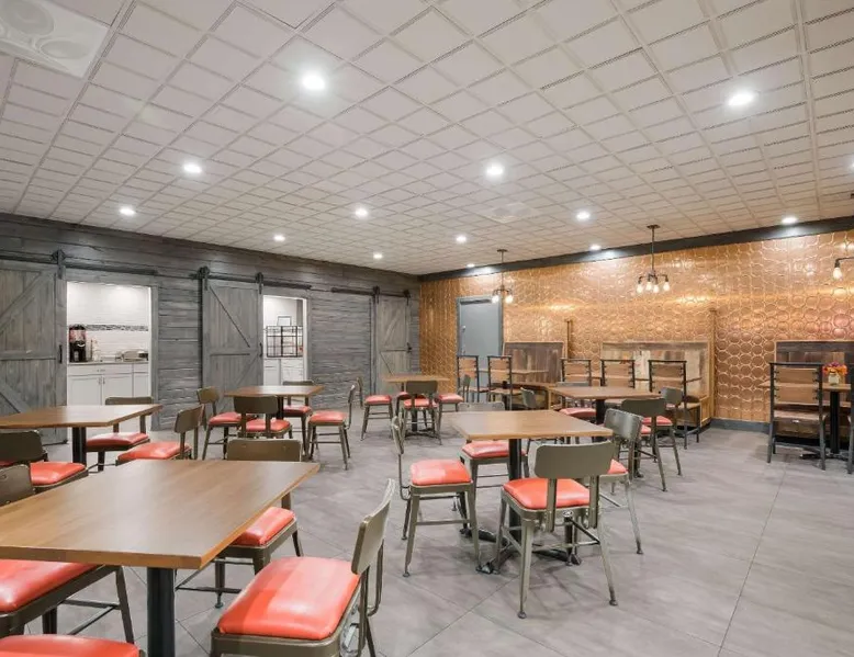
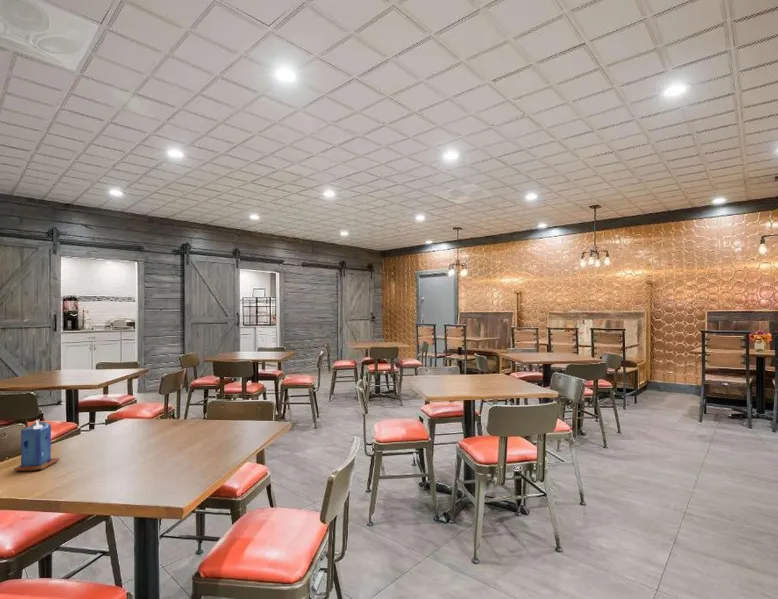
+ candle [13,419,60,472]
